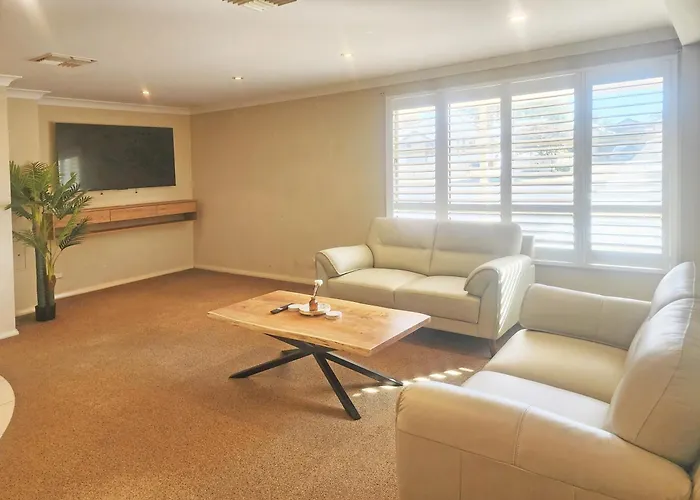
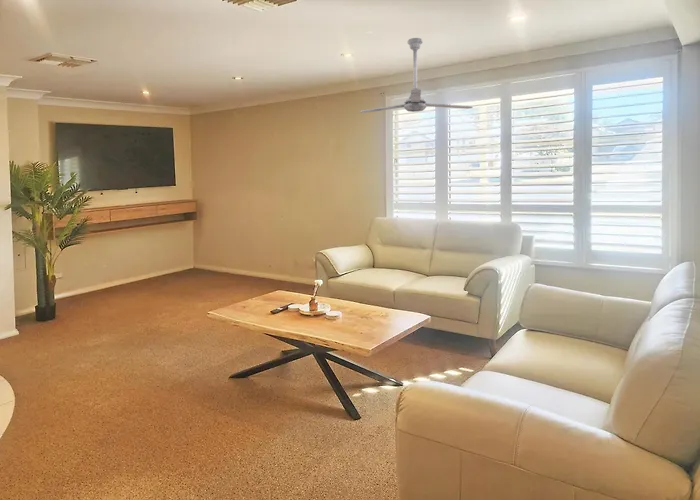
+ ceiling fan [360,37,474,114]
